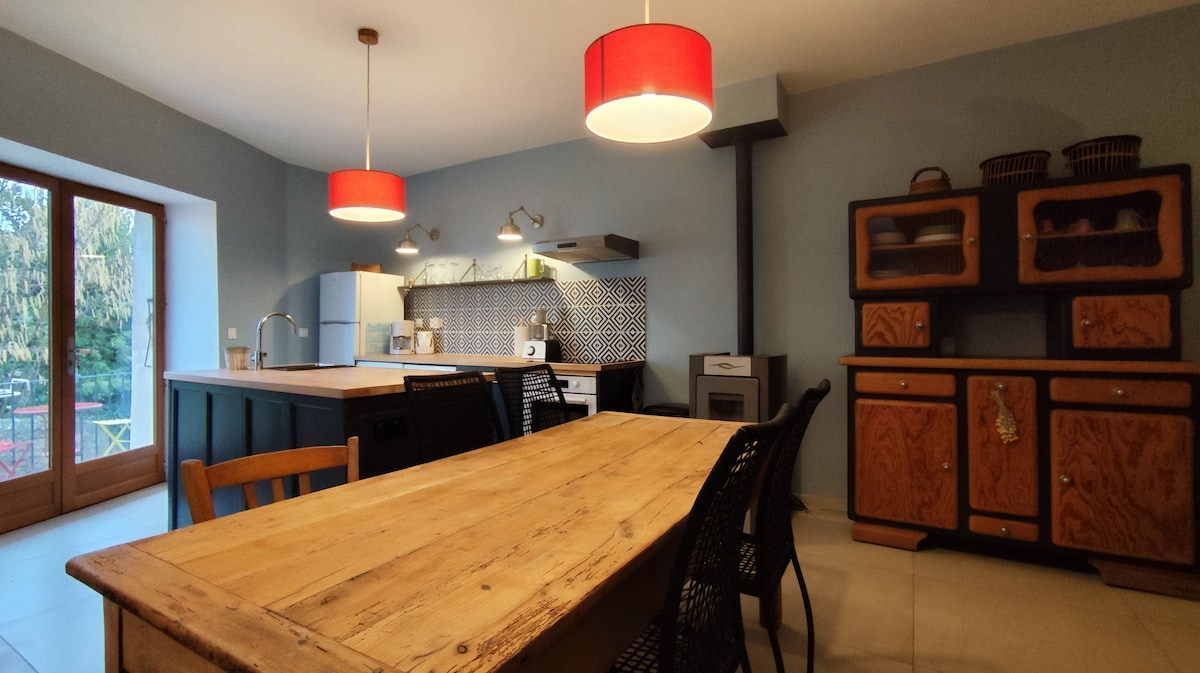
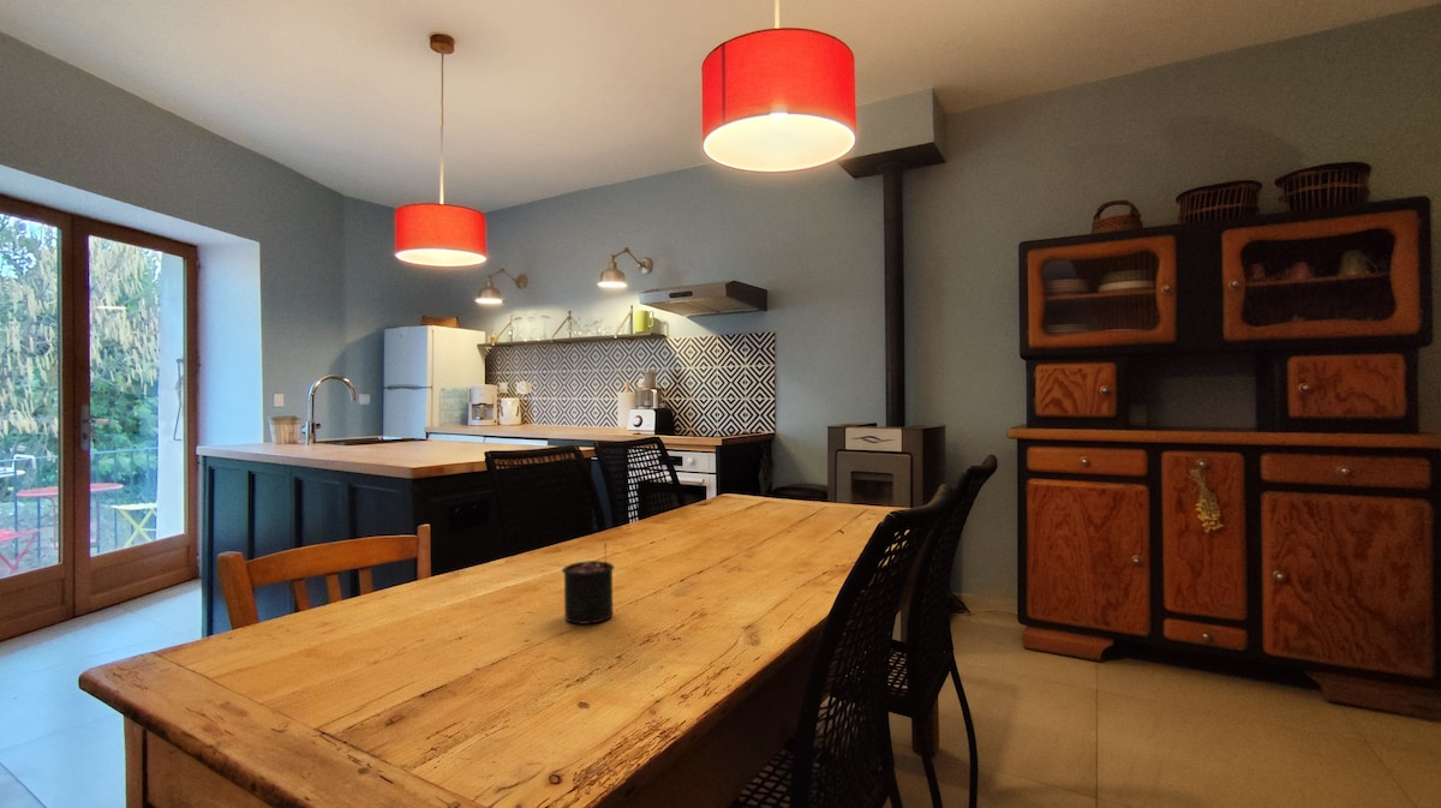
+ candle [561,543,616,626]
